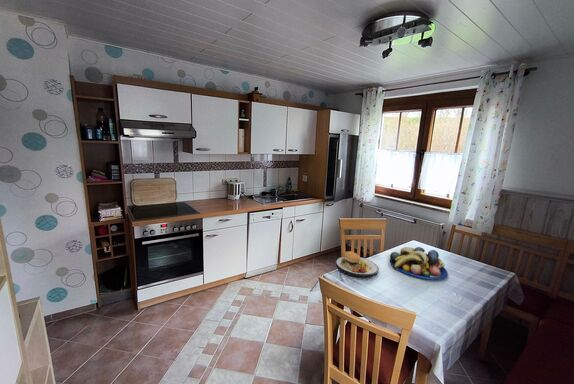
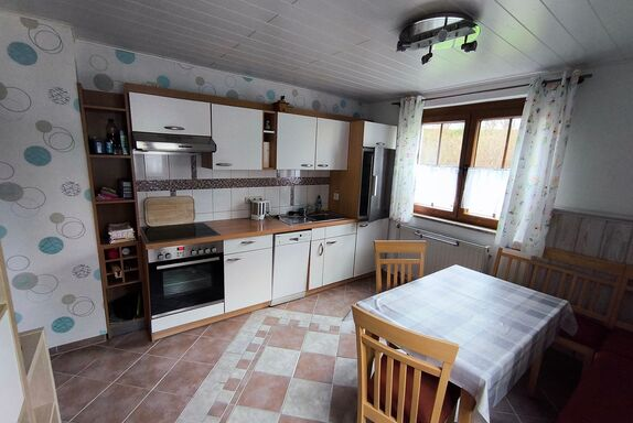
- fruit bowl [388,246,449,280]
- plate [334,248,380,279]
